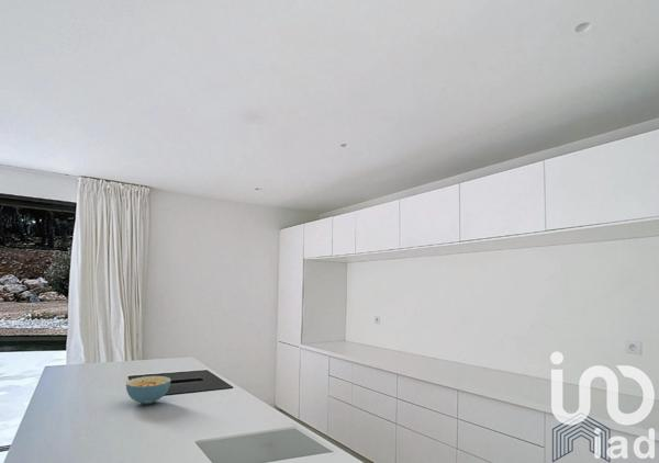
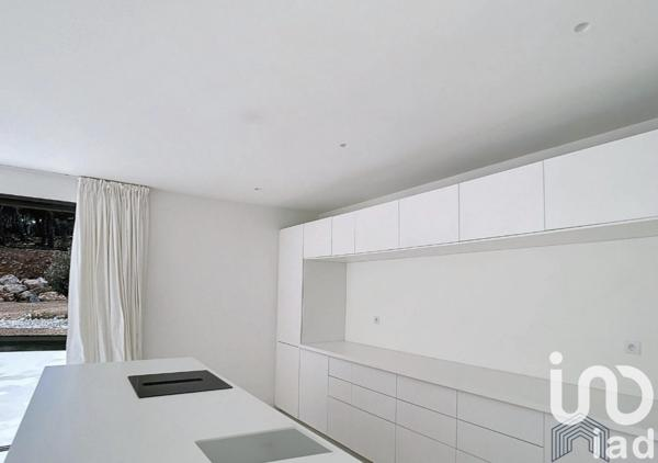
- cereal bowl [125,375,171,405]
